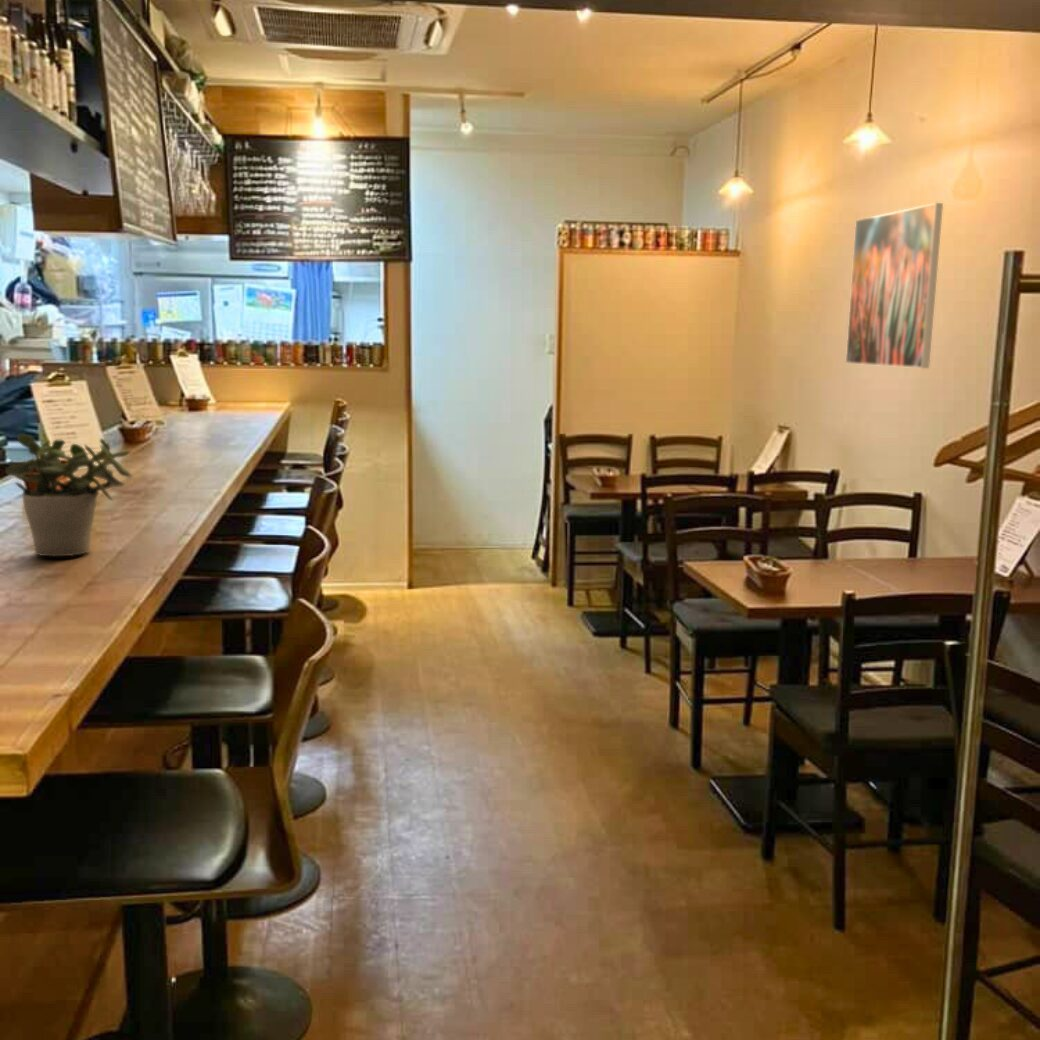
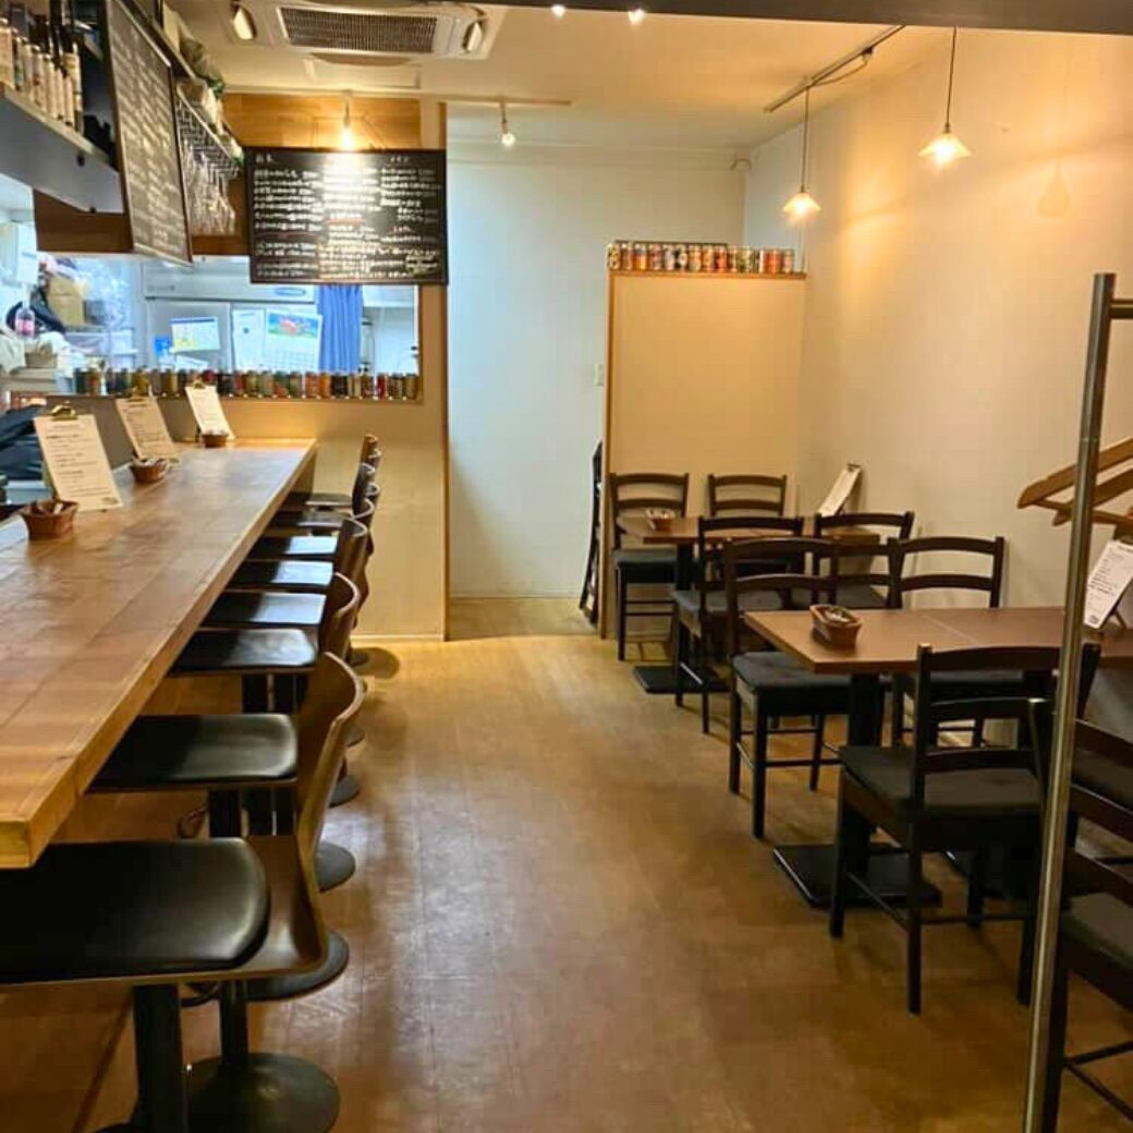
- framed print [845,202,944,369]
- potted plant [4,433,133,558]
